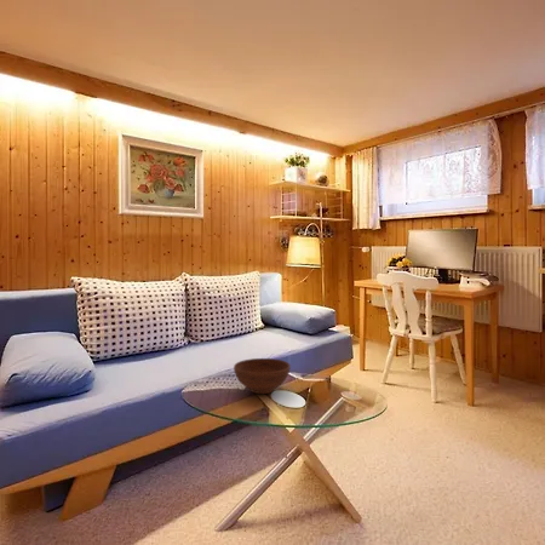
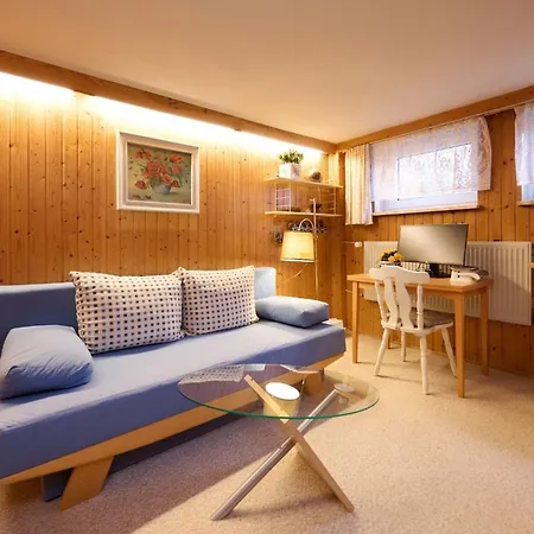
- bowl [233,357,292,395]
